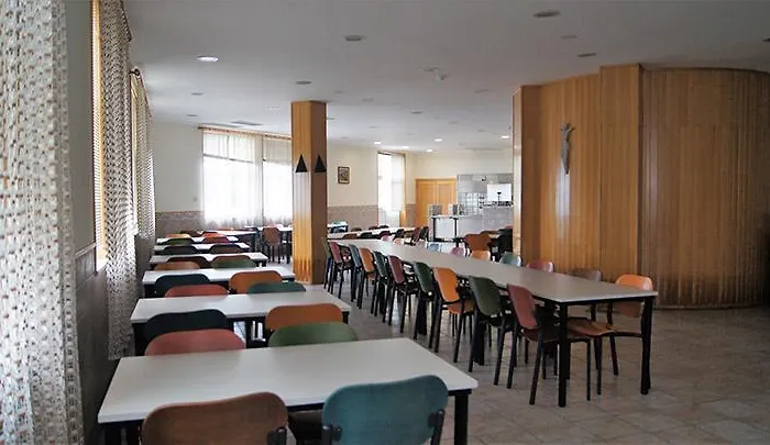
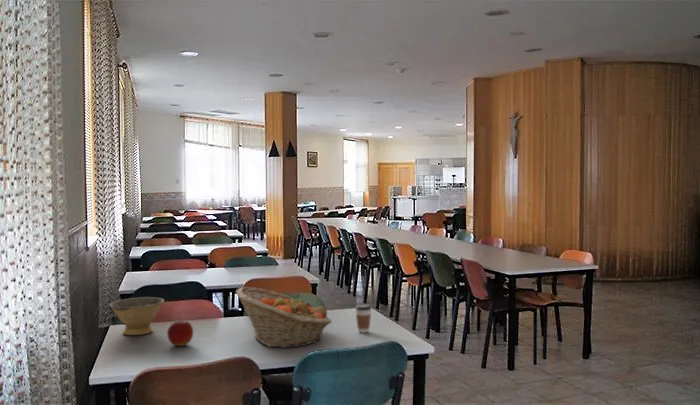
+ apple [166,320,194,347]
+ coffee cup [354,303,372,334]
+ fruit basket [235,286,333,349]
+ bowl [109,296,165,336]
